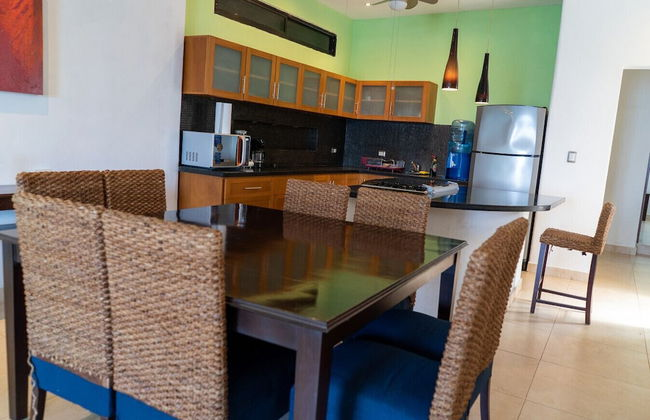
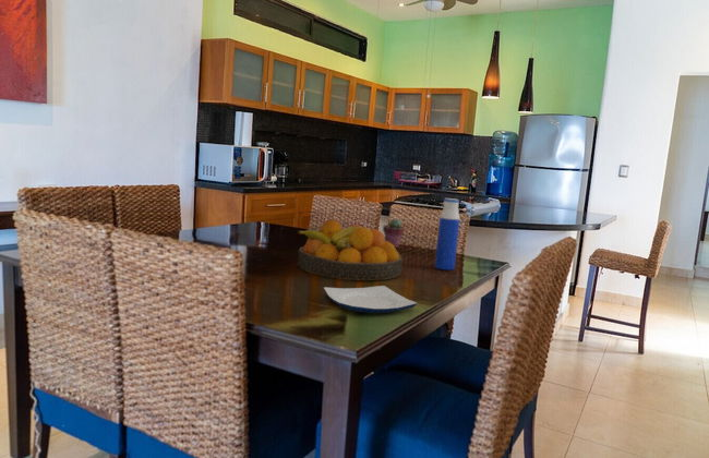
+ potted succulent [382,217,406,249]
+ plate [323,285,418,314]
+ water bottle [434,197,460,272]
+ fruit bowl [297,219,404,281]
